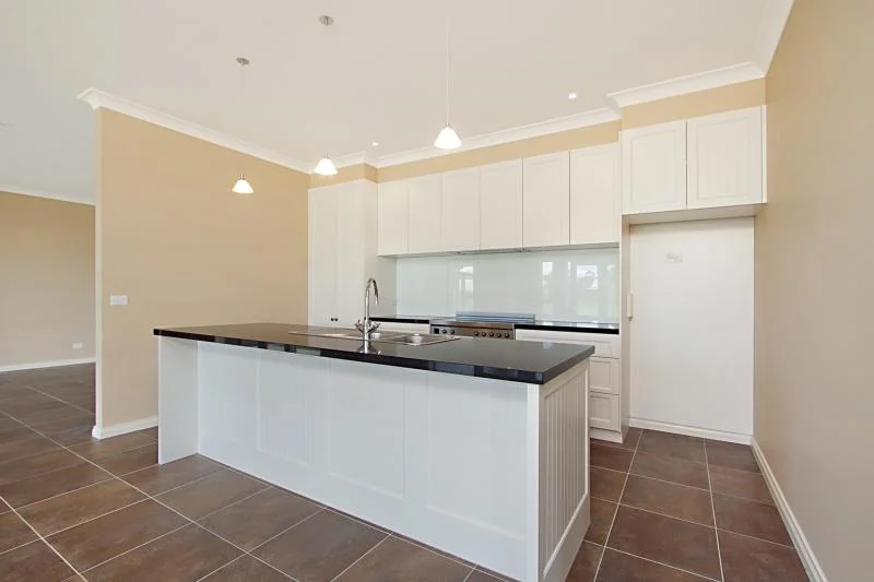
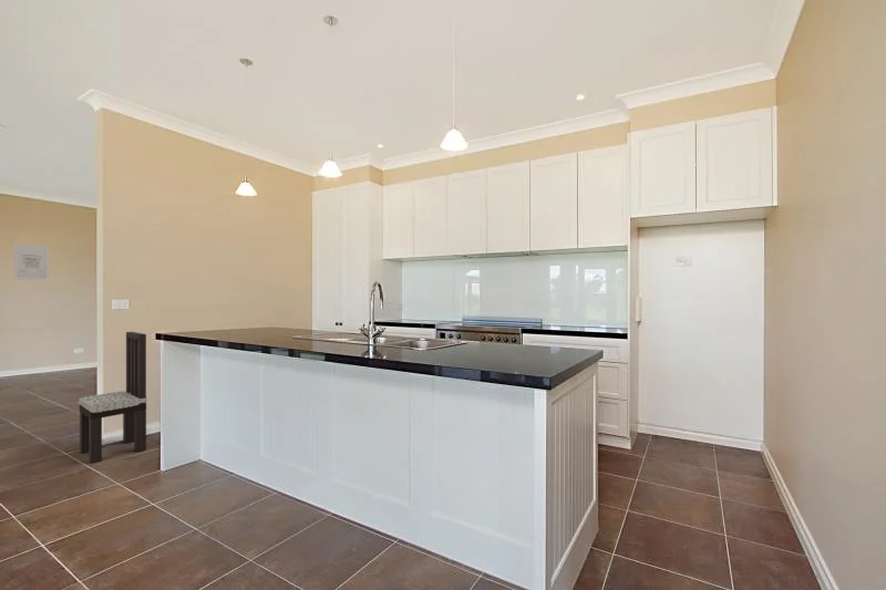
+ dining chair [78,331,148,464]
+ wall art [13,242,50,281]
